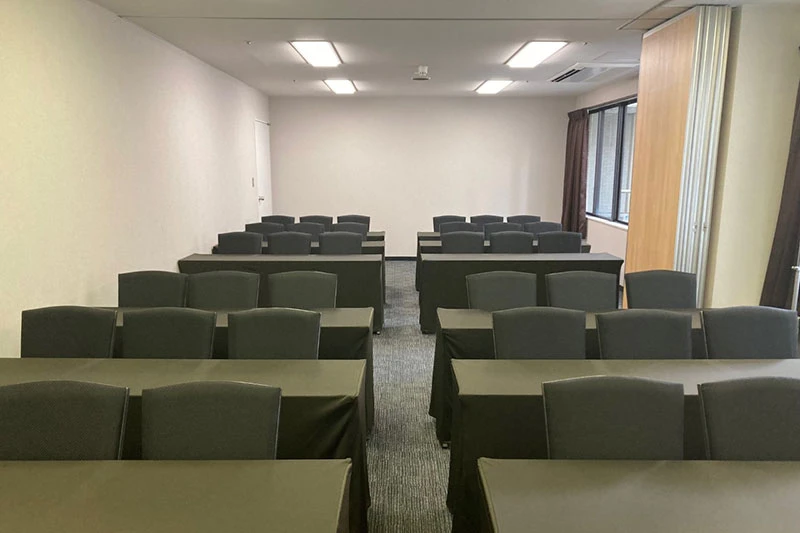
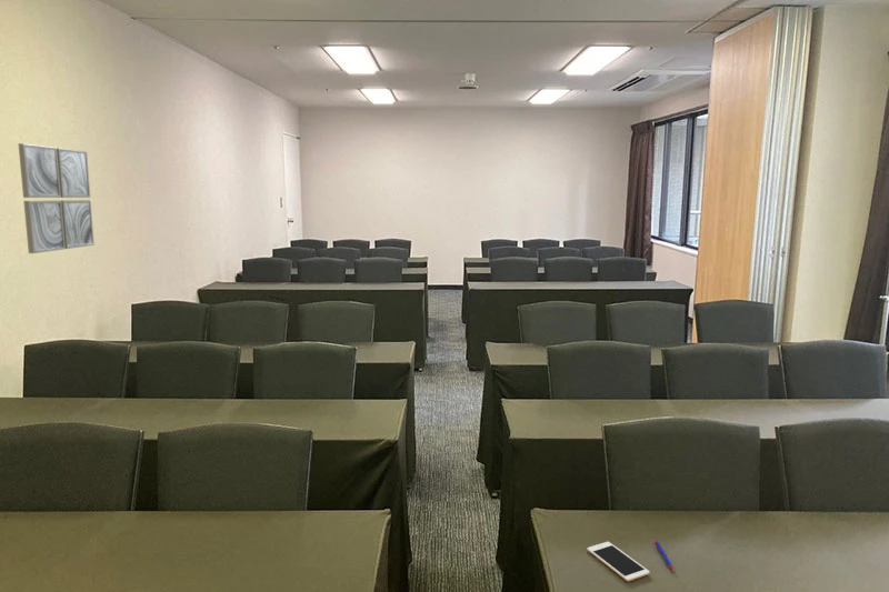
+ cell phone [586,541,651,582]
+ wall art [17,142,96,254]
+ pen [653,538,675,572]
